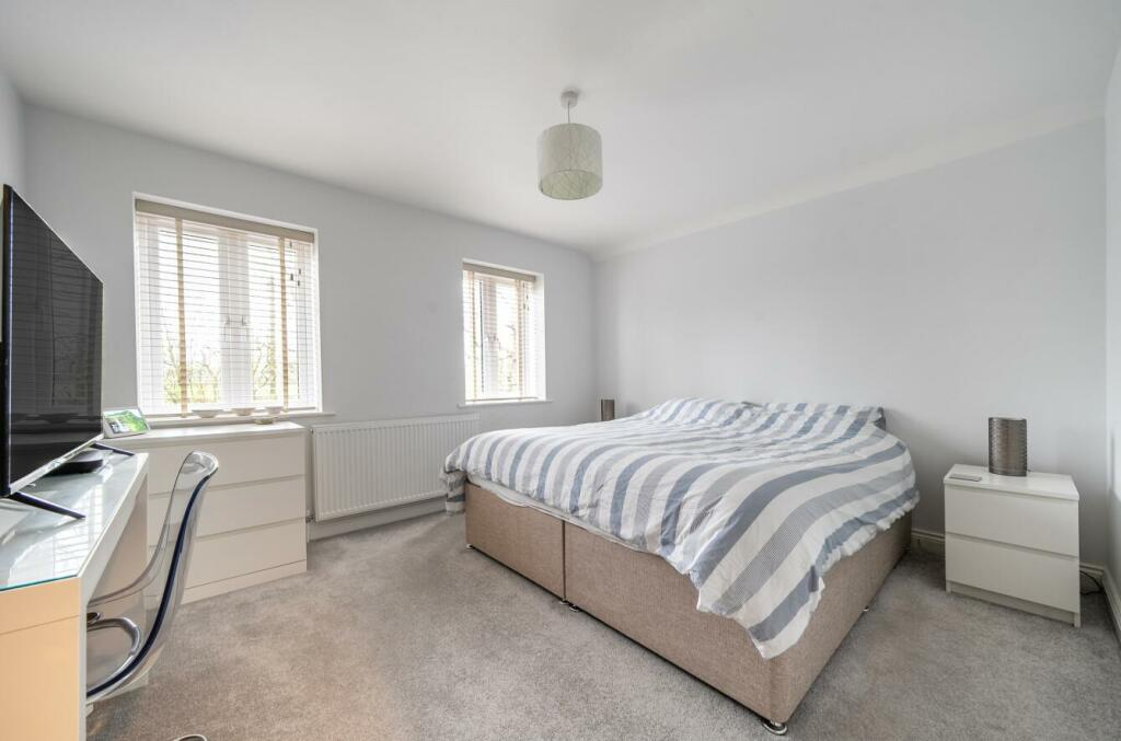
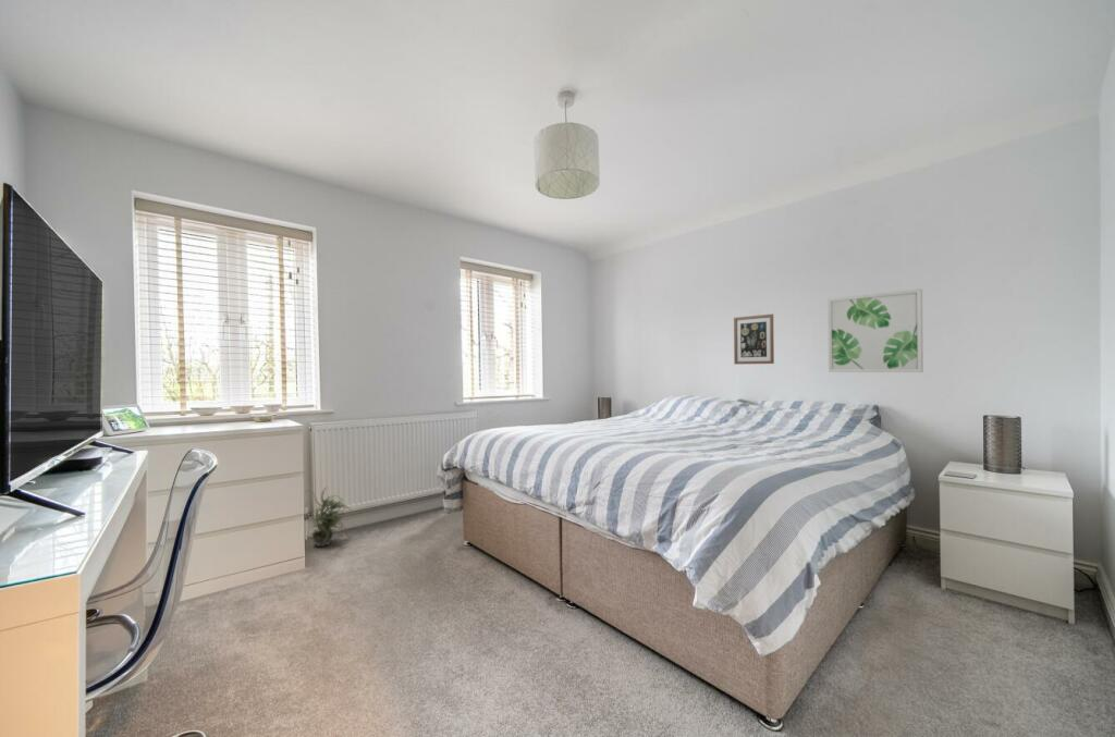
+ wall art [733,314,775,366]
+ wall art [826,287,924,373]
+ potted plant [304,487,353,548]
